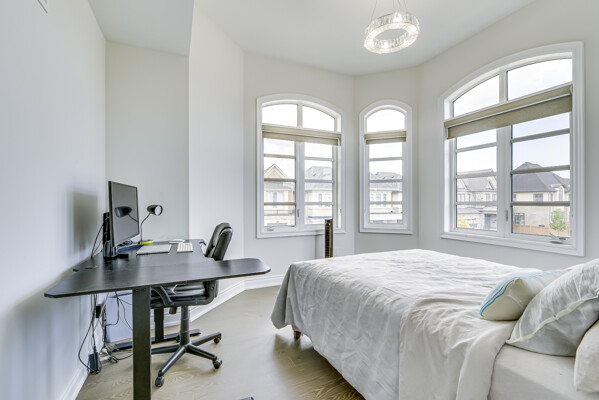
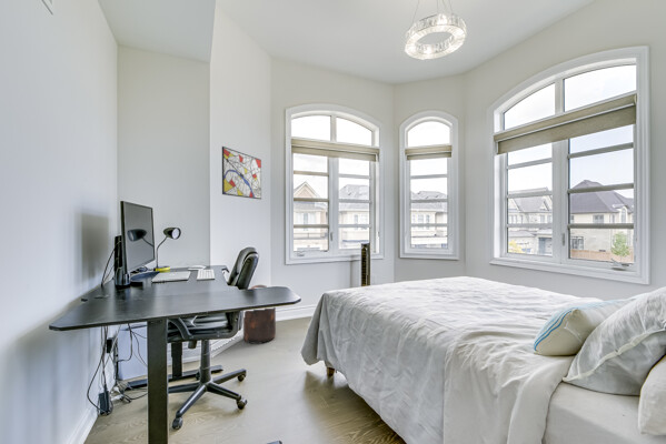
+ wall art [221,145,262,201]
+ trash can [242,284,277,345]
